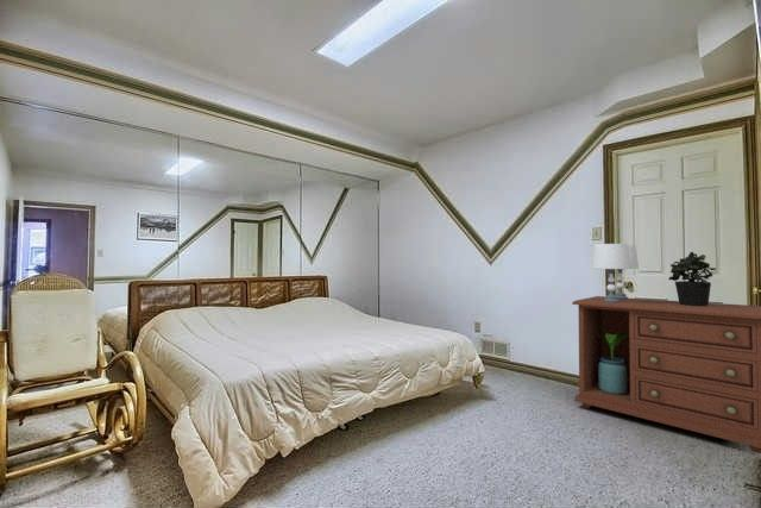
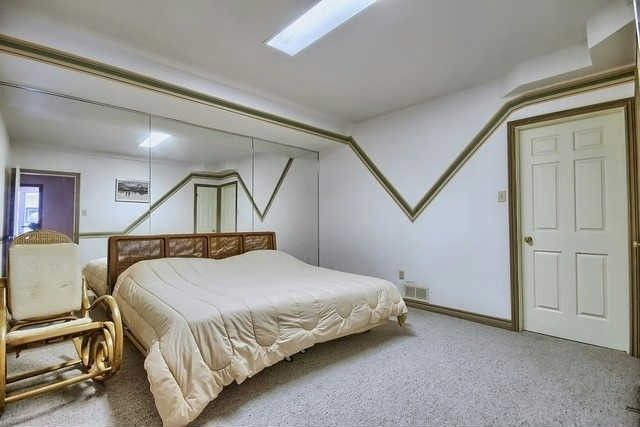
- table lamp [591,243,640,302]
- potted plant [668,251,717,306]
- dresser [571,295,761,454]
